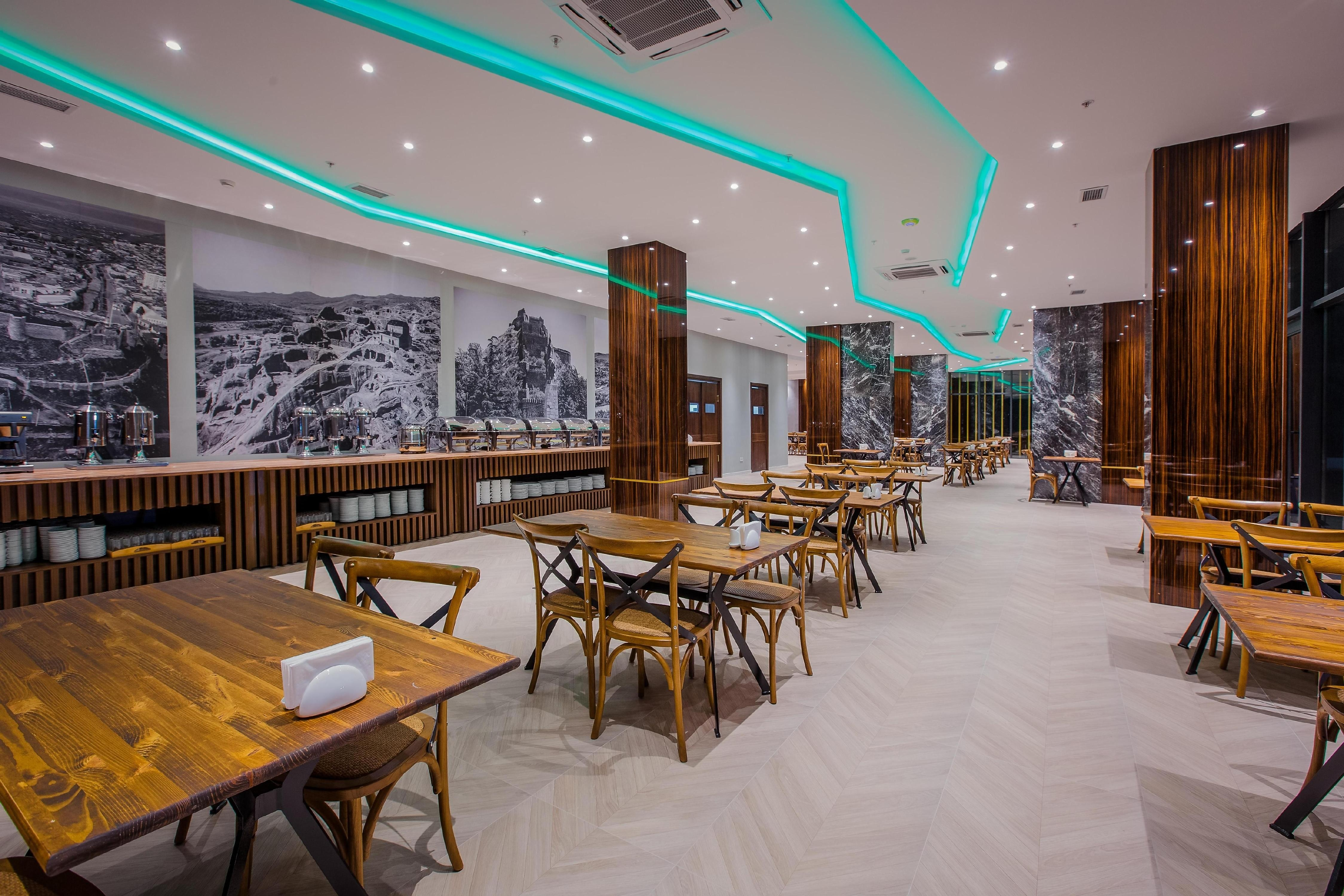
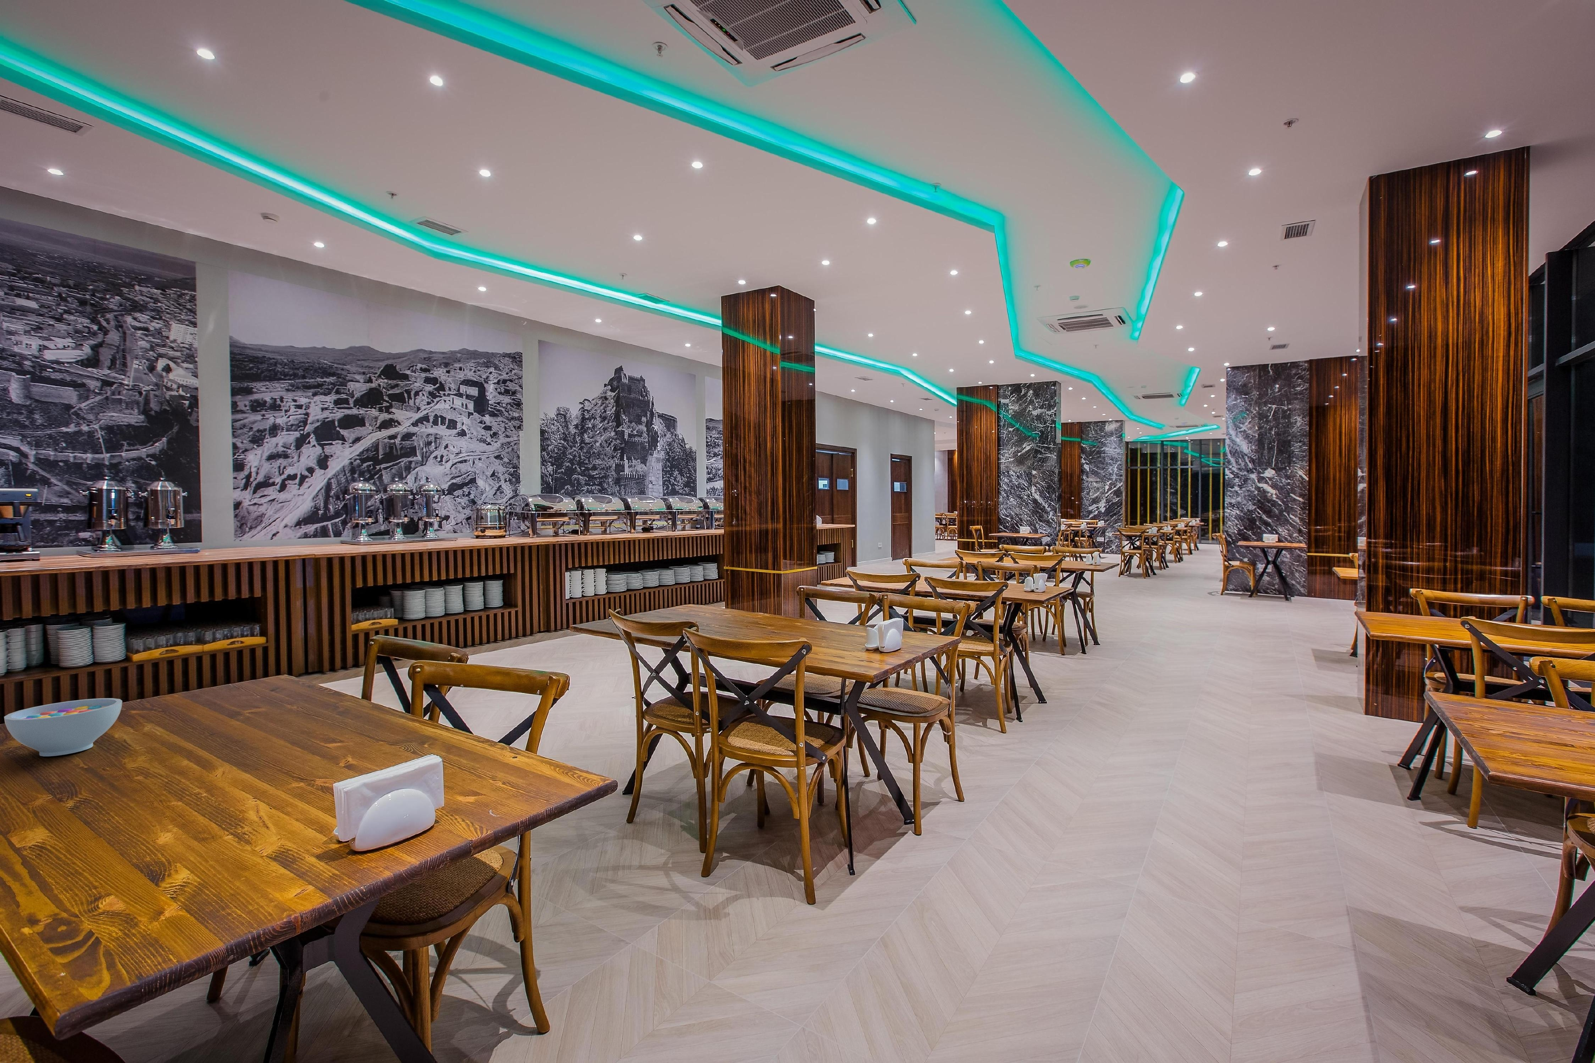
+ bowl [4,698,122,757]
